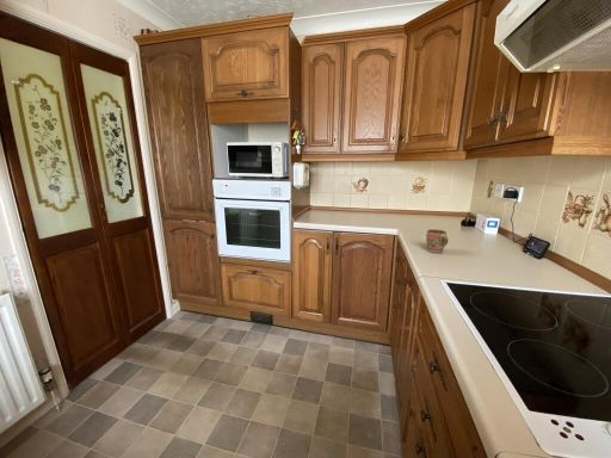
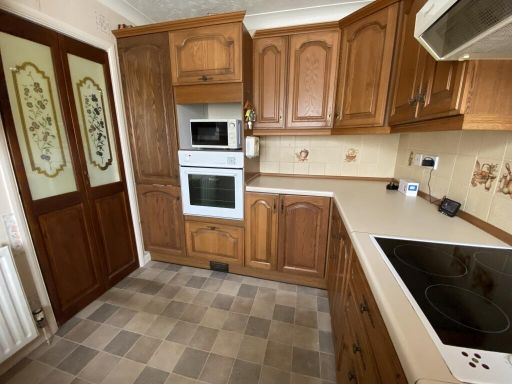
- mug [425,228,449,254]
